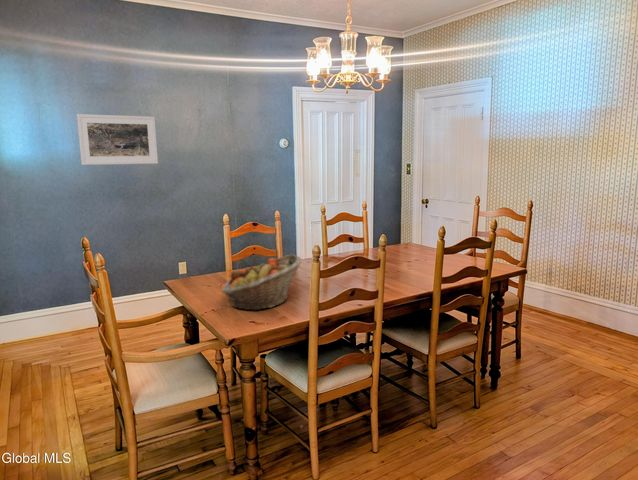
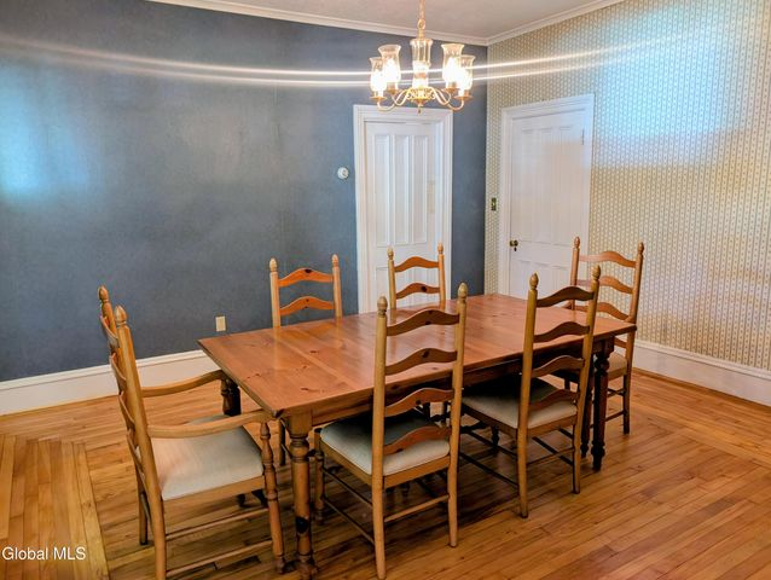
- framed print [76,113,159,166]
- fruit basket [221,253,303,312]
